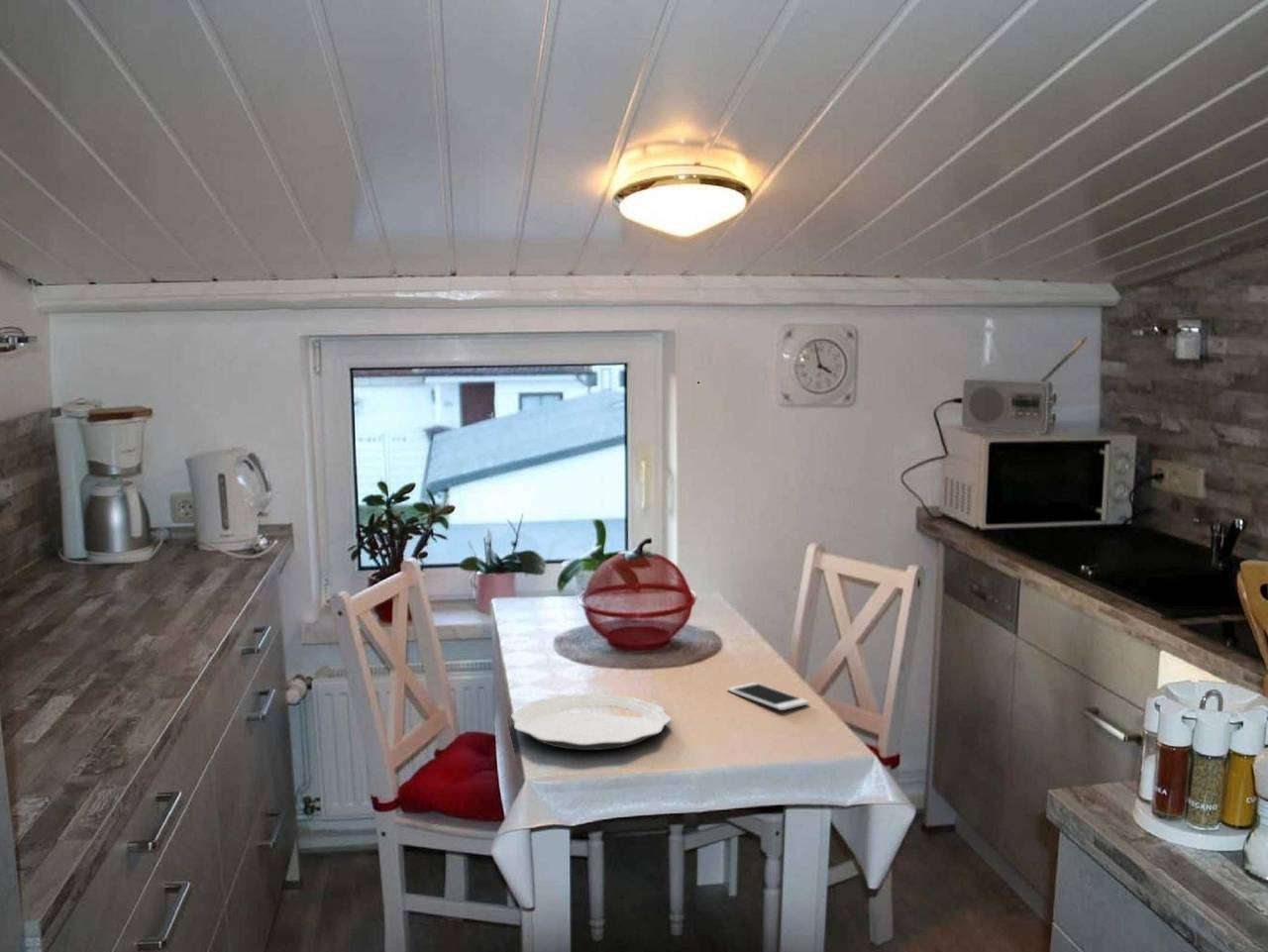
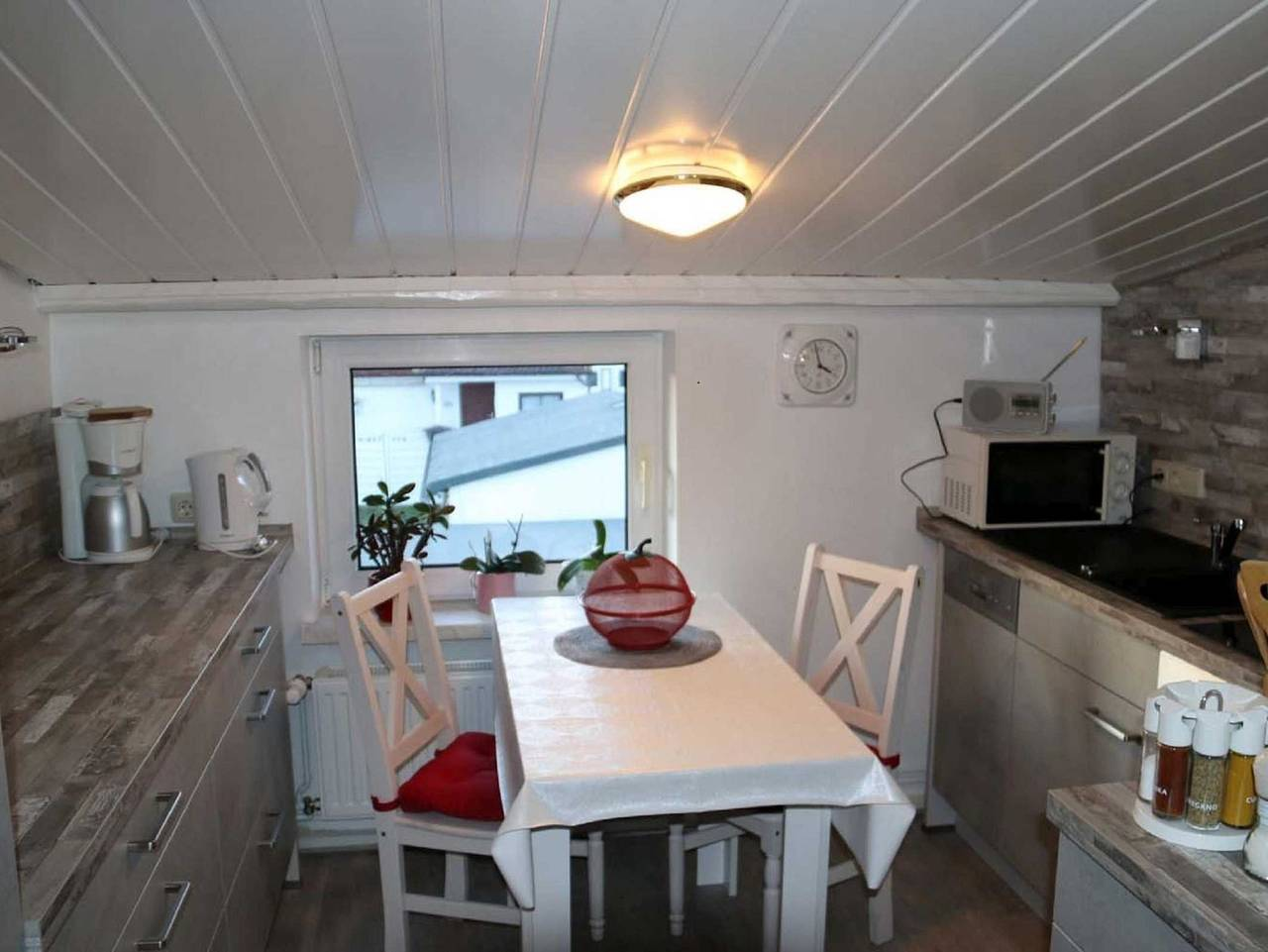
- plate [510,692,673,751]
- cell phone [726,682,810,711]
